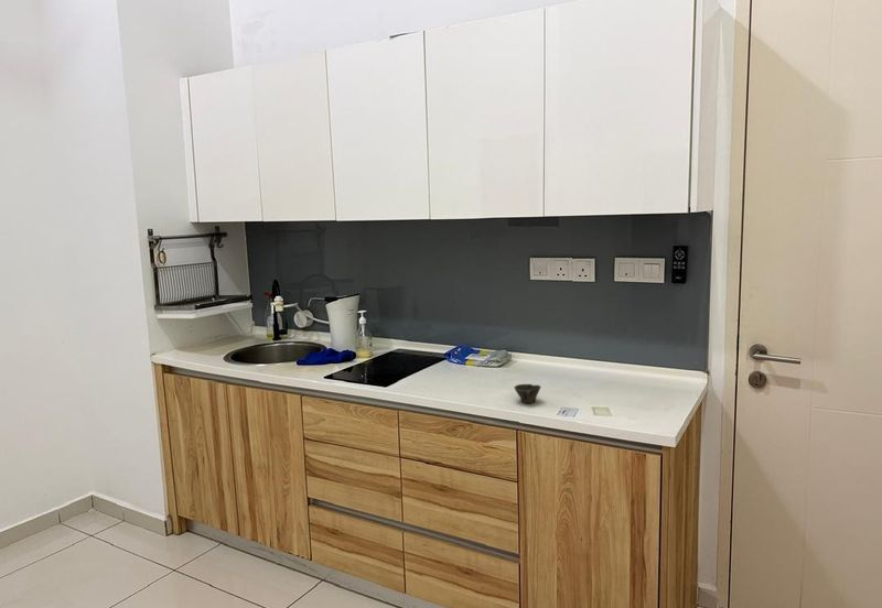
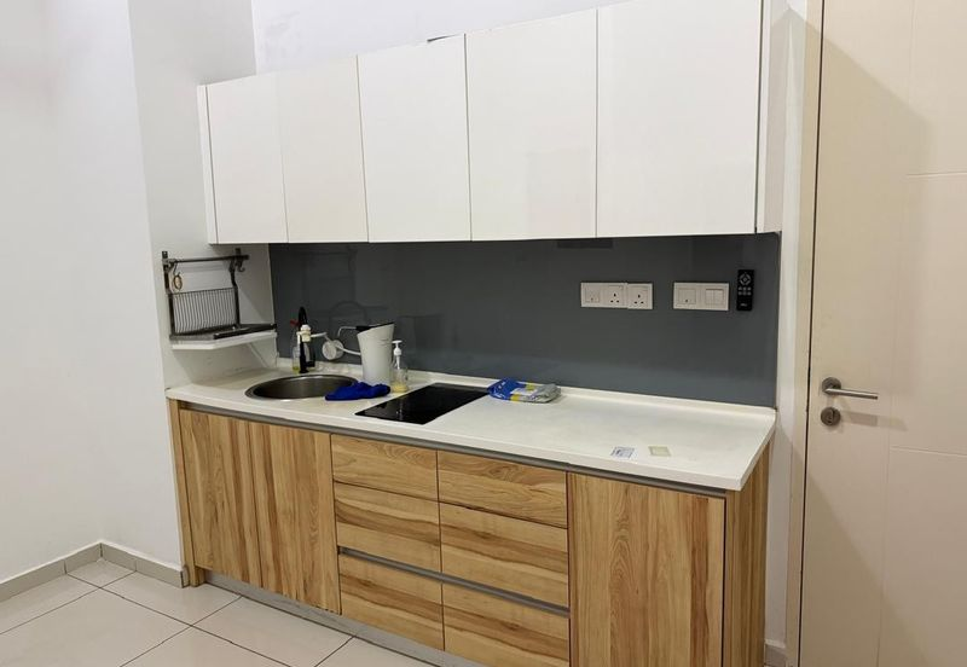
- cup [514,383,542,404]
